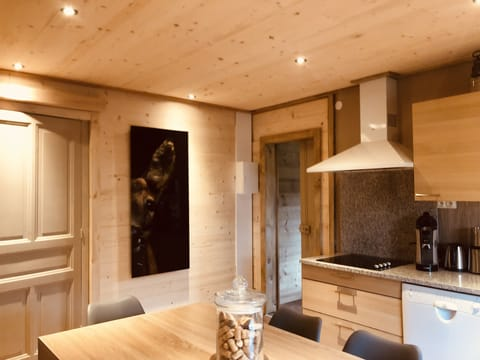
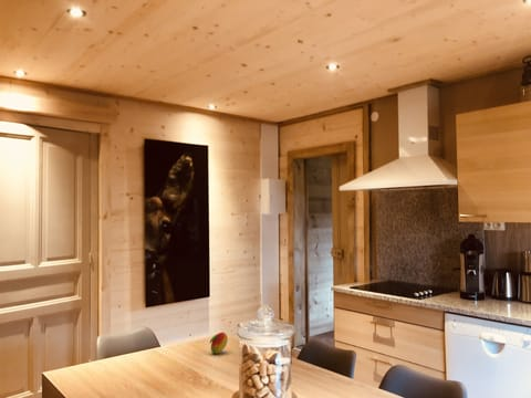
+ fruit [209,332,229,355]
